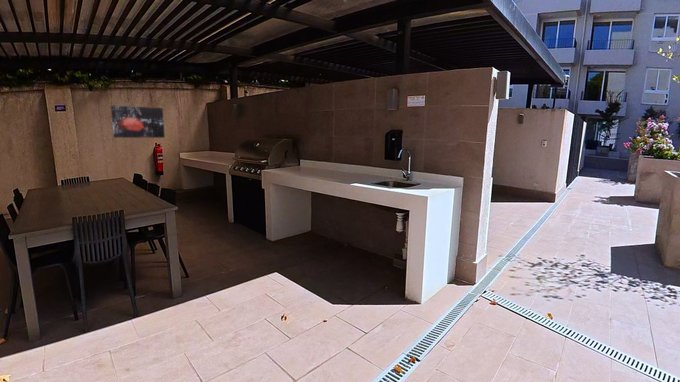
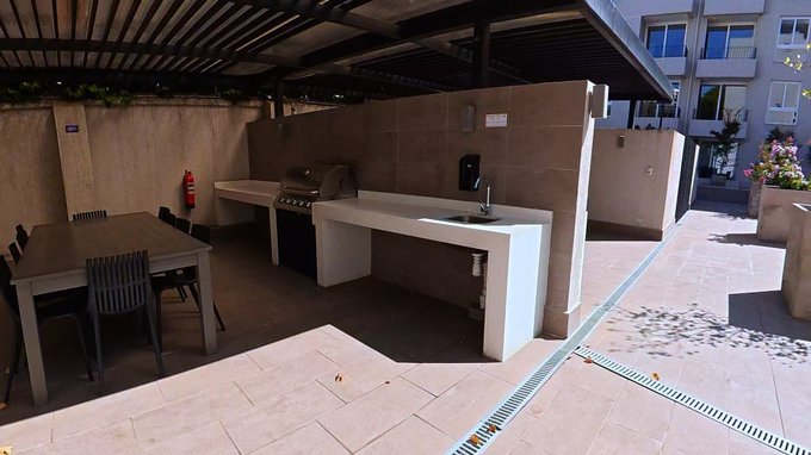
- wall art [110,105,166,139]
